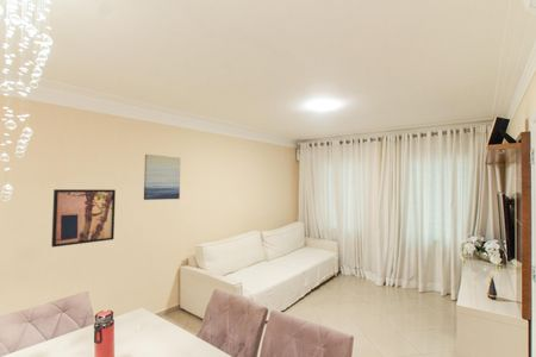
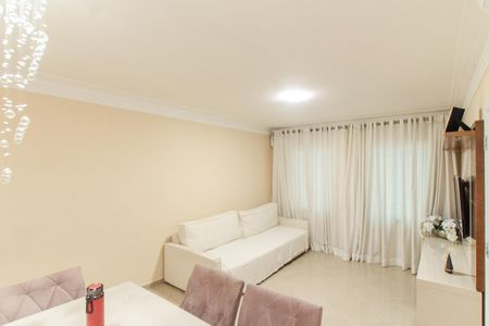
- wall art [50,188,117,249]
- wall art [143,154,181,201]
